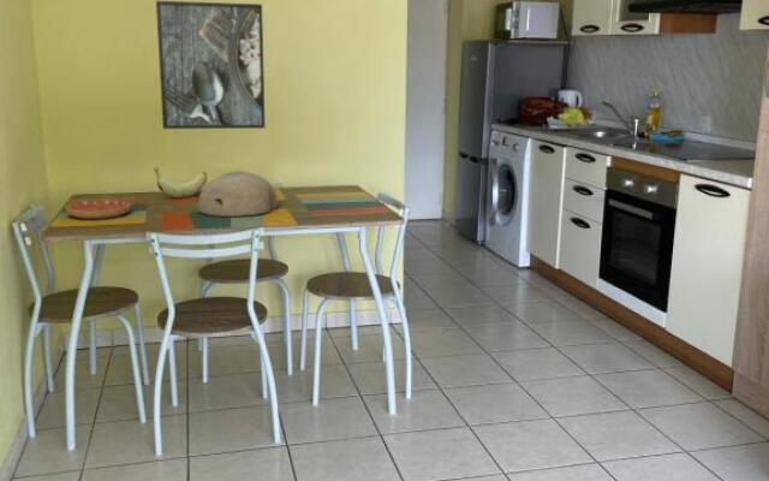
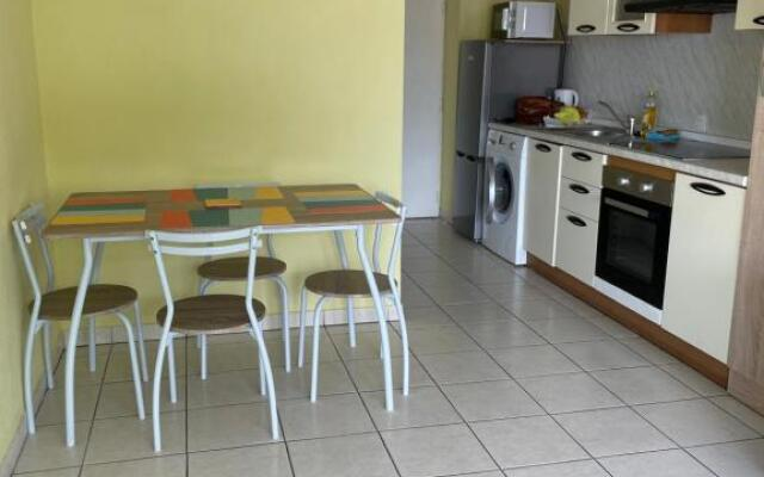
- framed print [155,0,267,130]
- saucer [64,198,132,220]
- bowl [197,171,279,218]
- banana [153,166,208,198]
